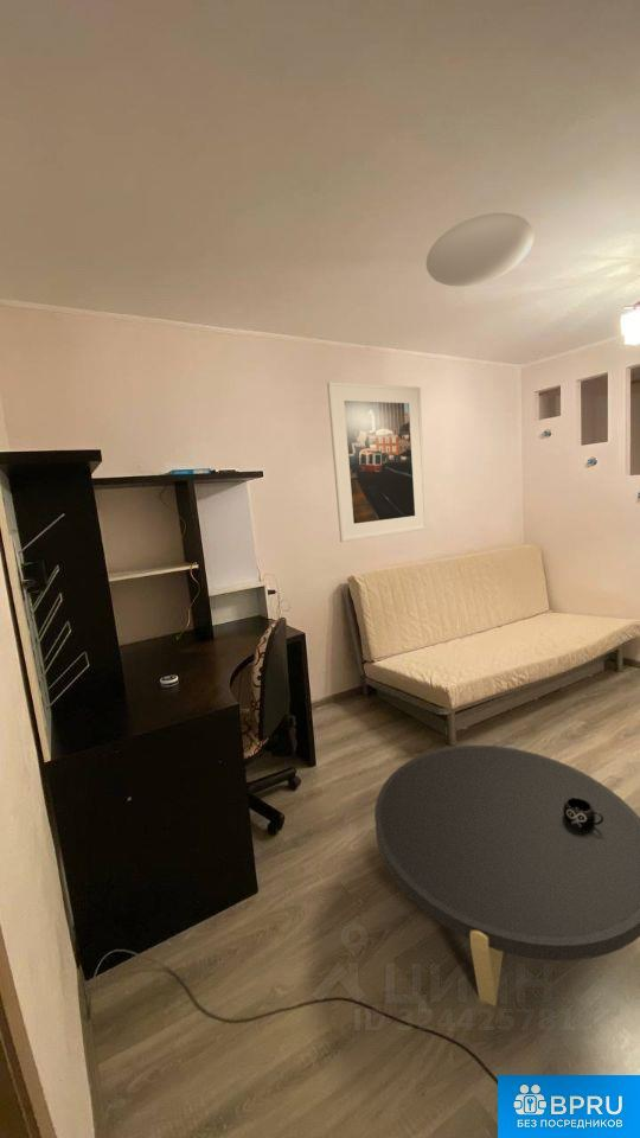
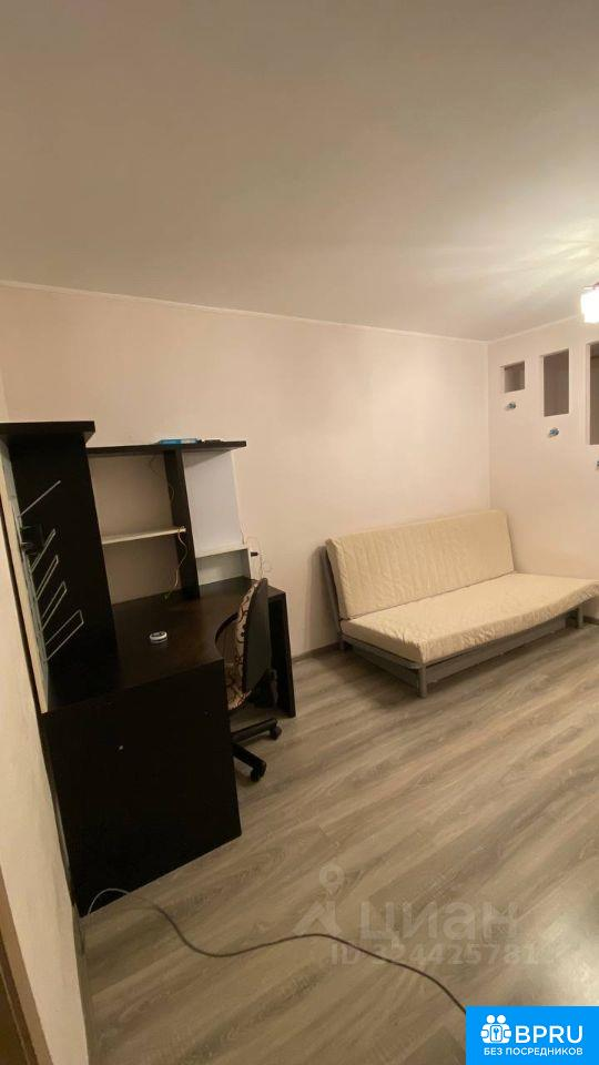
- mug [563,797,603,827]
- ceiling light [425,212,535,288]
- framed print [326,381,429,543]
- coffee table [373,744,640,1008]
